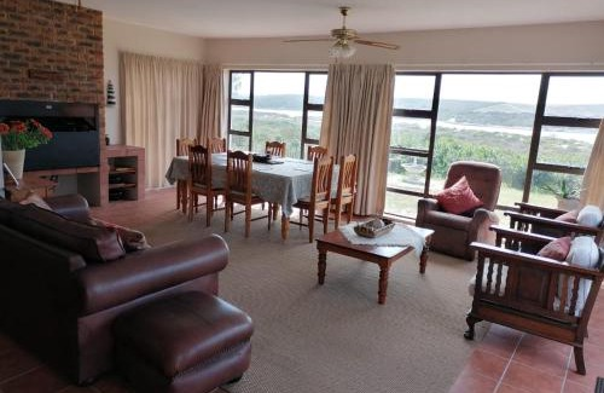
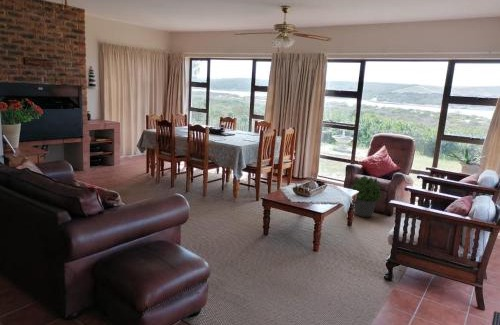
+ potted plant [351,175,383,218]
